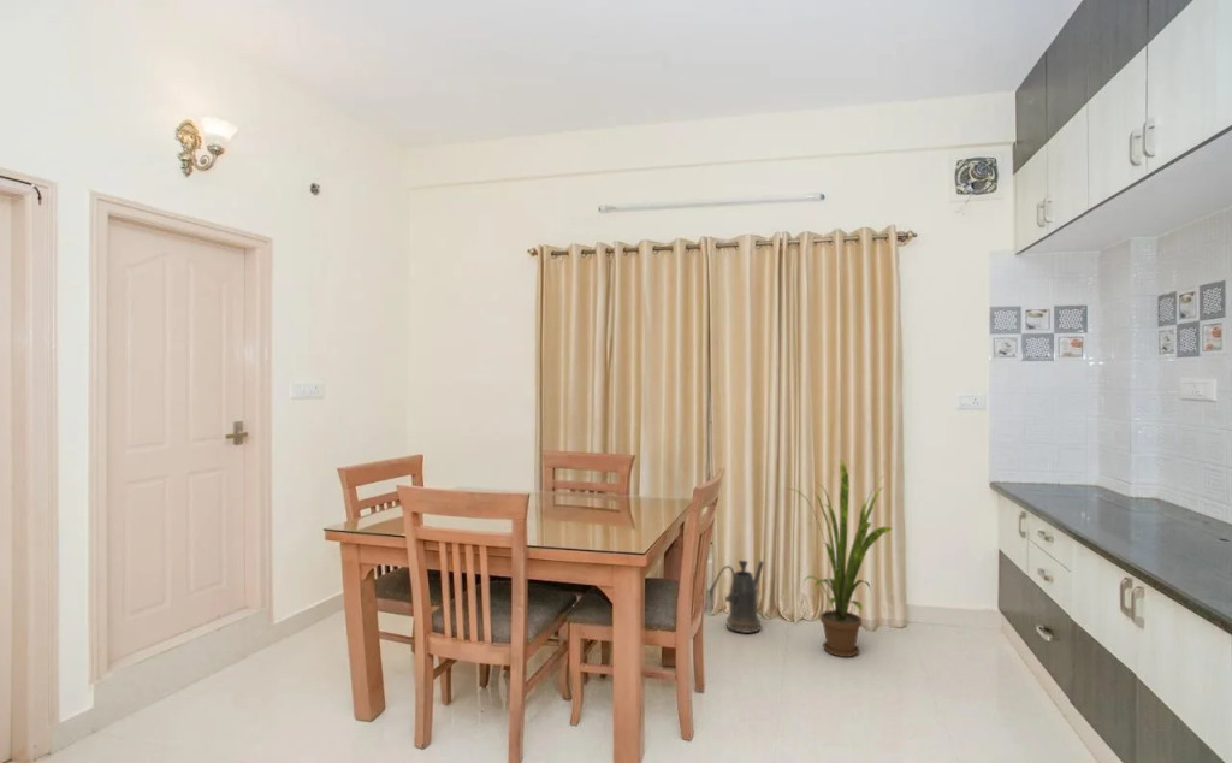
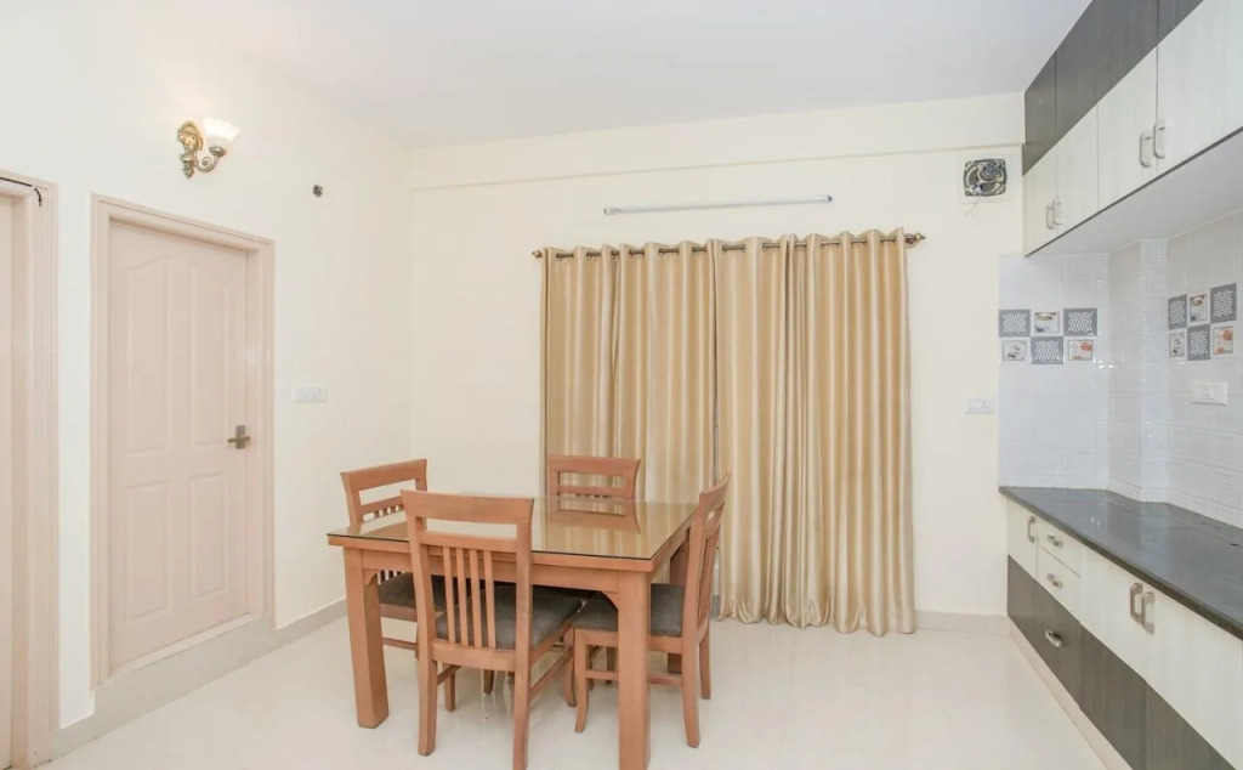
- house plant [784,460,893,658]
- watering can [709,560,765,634]
